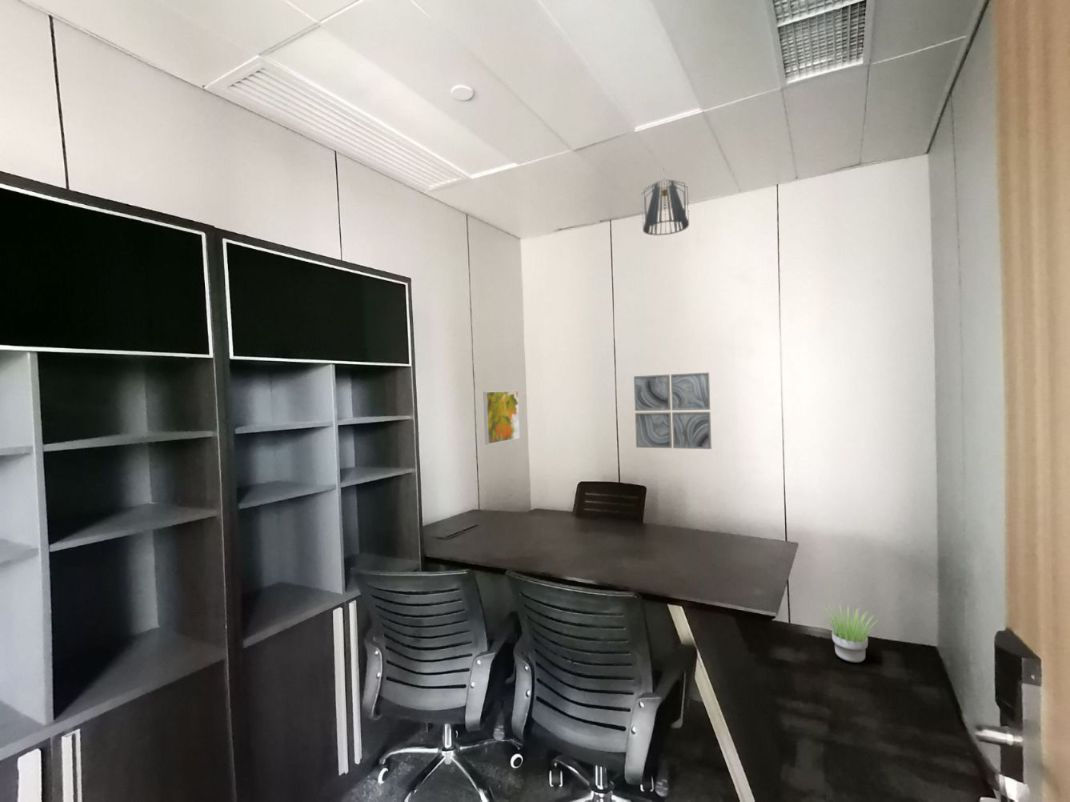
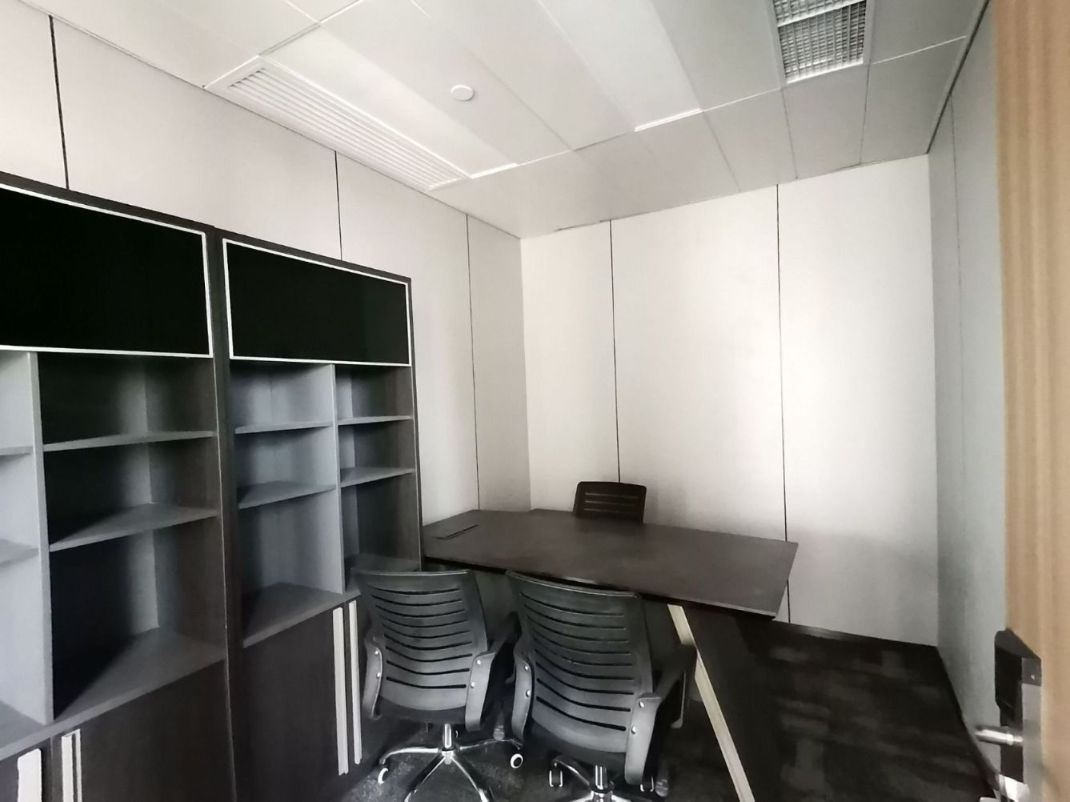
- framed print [482,390,521,445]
- wall art [633,372,712,450]
- pendant light [641,166,690,236]
- potted plant [820,603,877,663]
